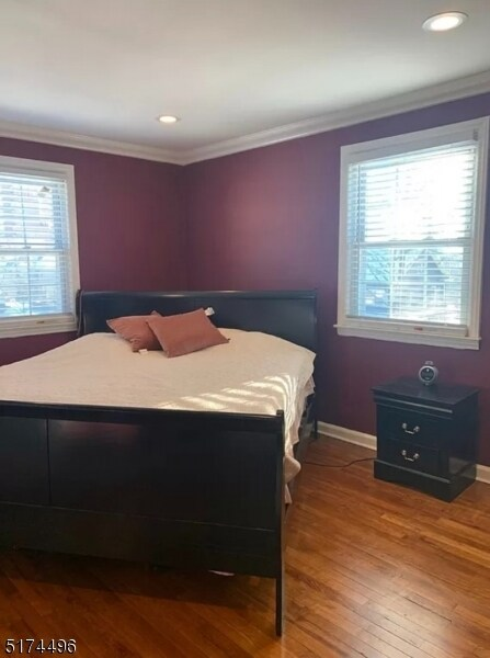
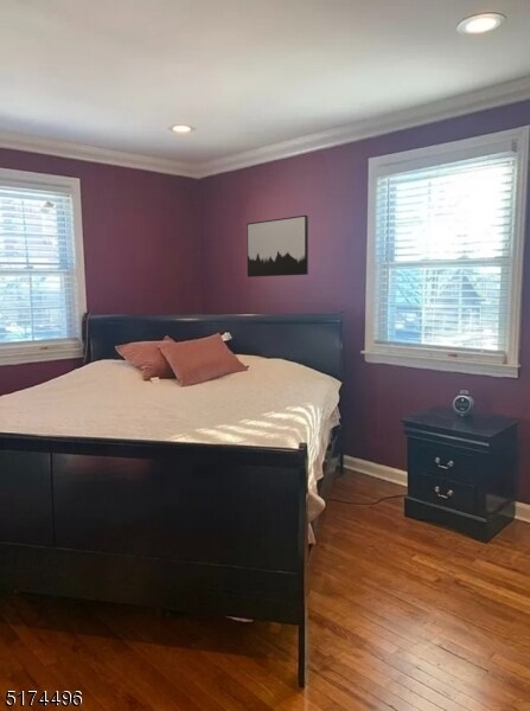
+ wall art [245,214,309,278]
